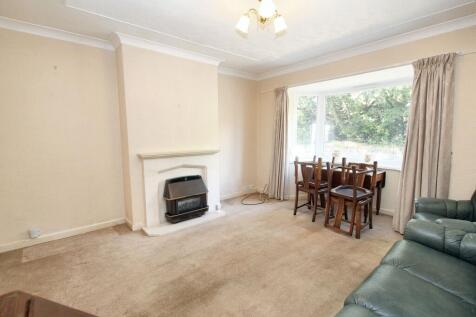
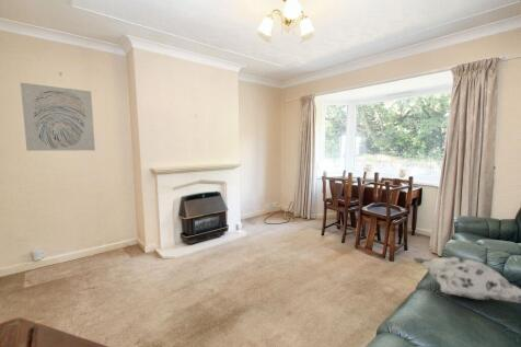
+ decorative pillow [413,256,521,304]
+ wall art [20,82,96,152]
